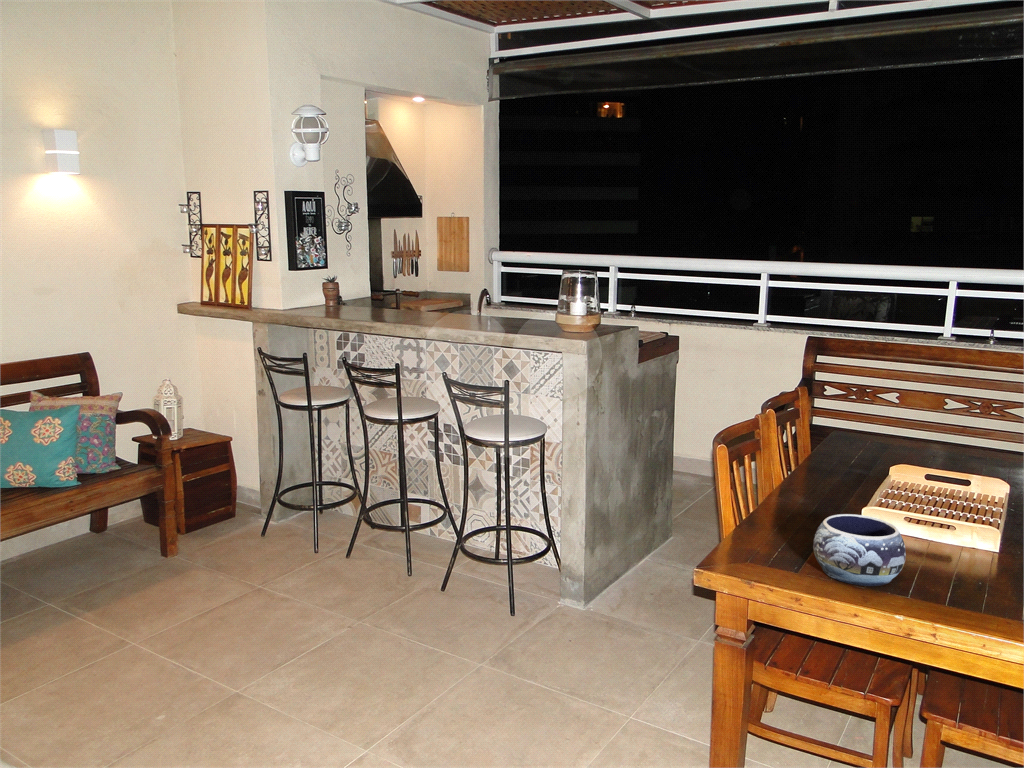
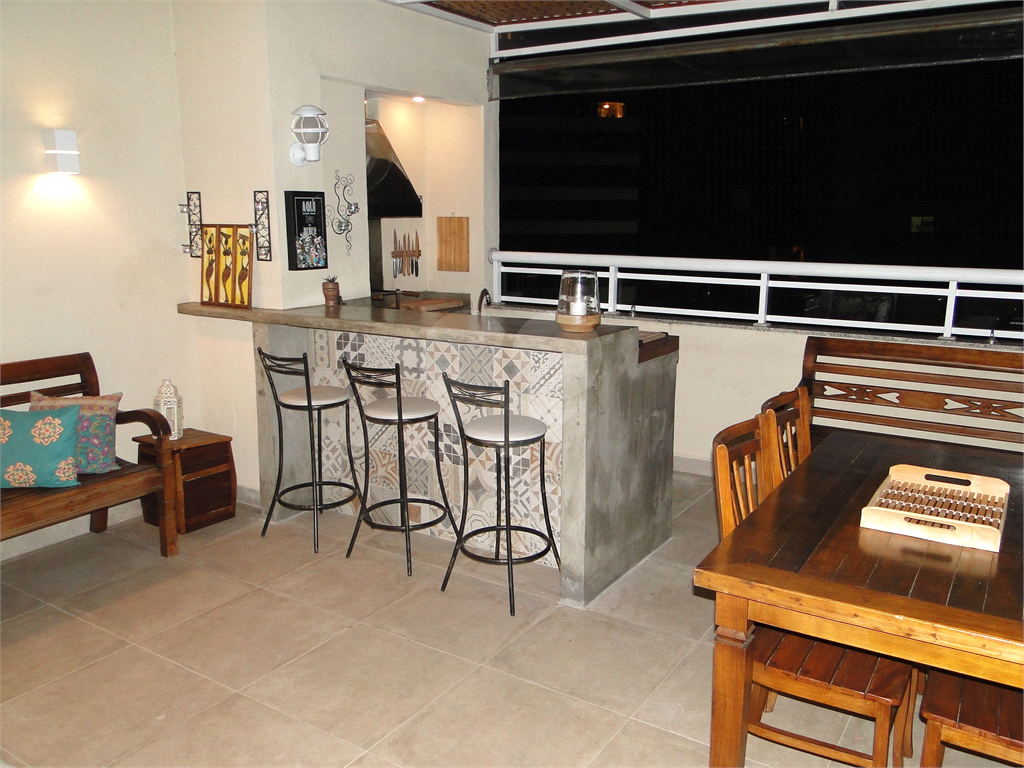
- decorative bowl [812,513,907,587]
